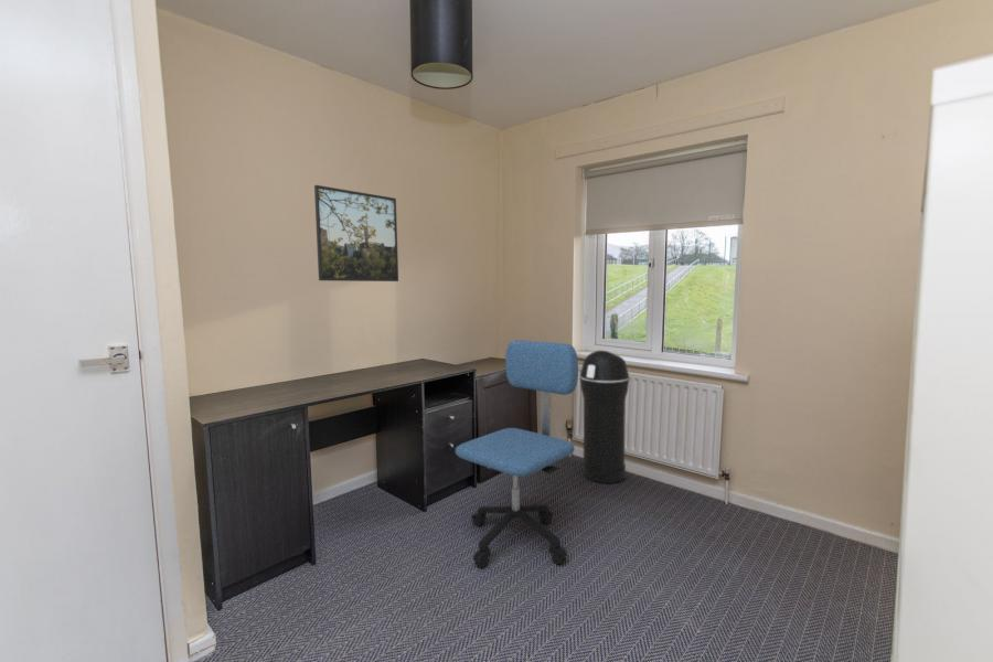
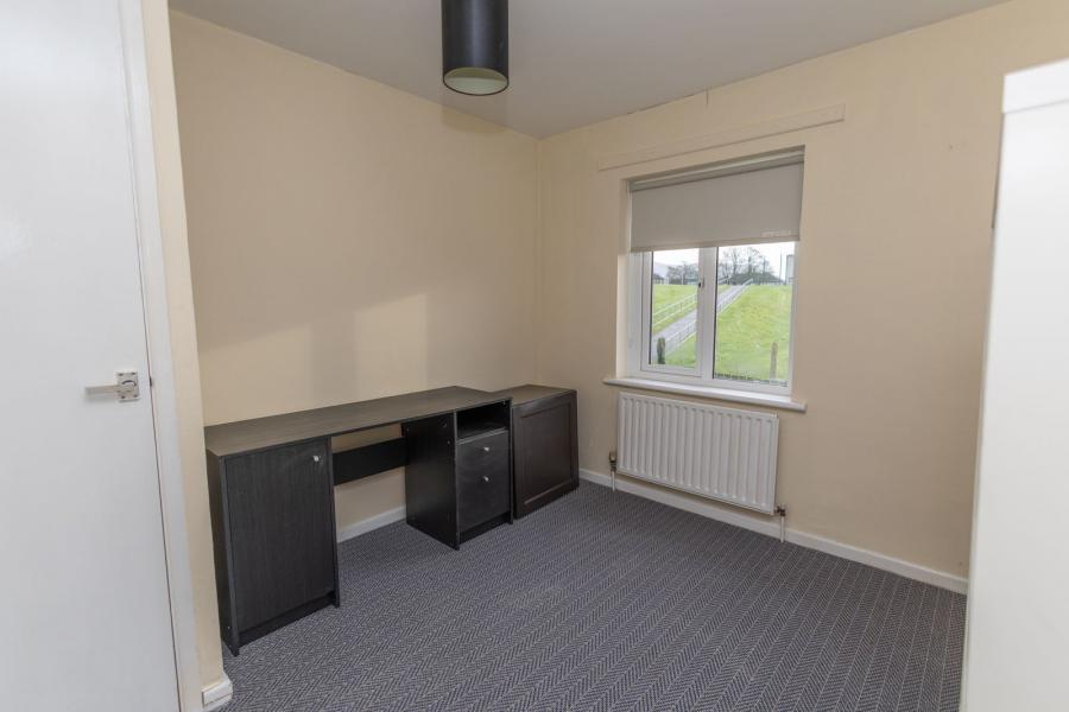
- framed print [313,184,399,282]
- trash can [579,350,630,484]
- office chair [455,339,579,568]
